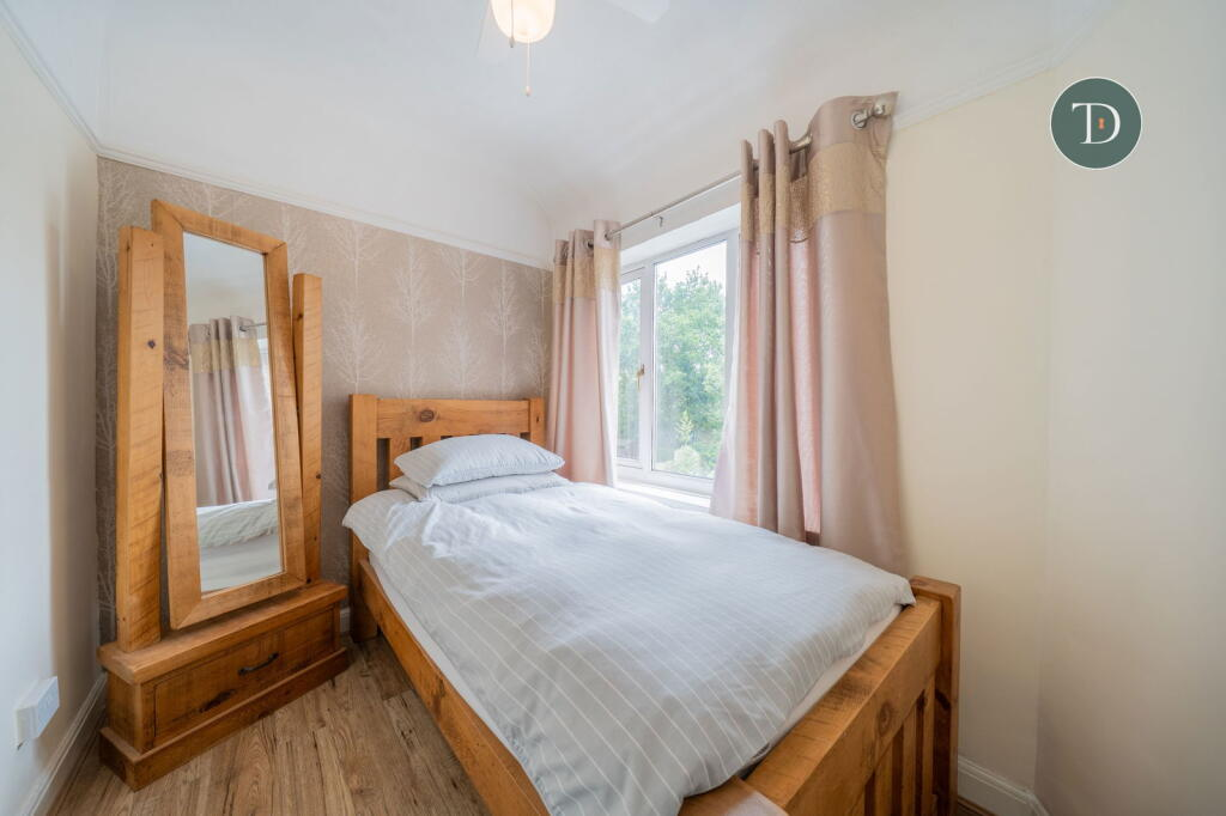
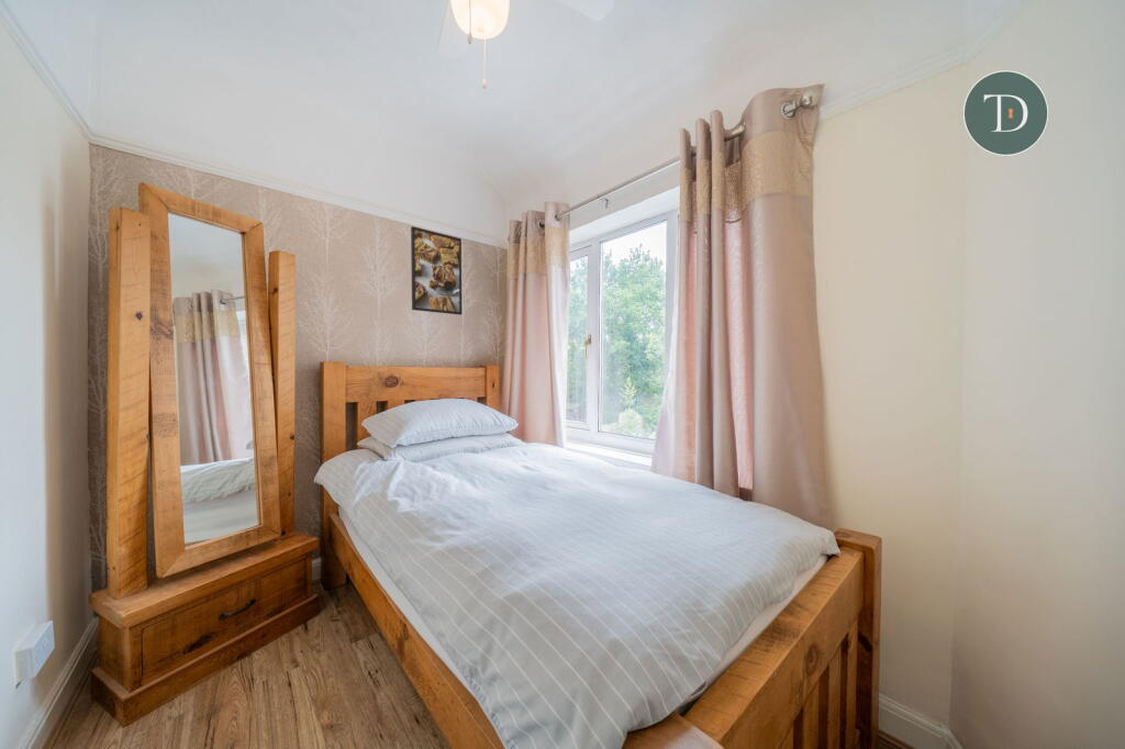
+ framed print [410,225,463,316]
